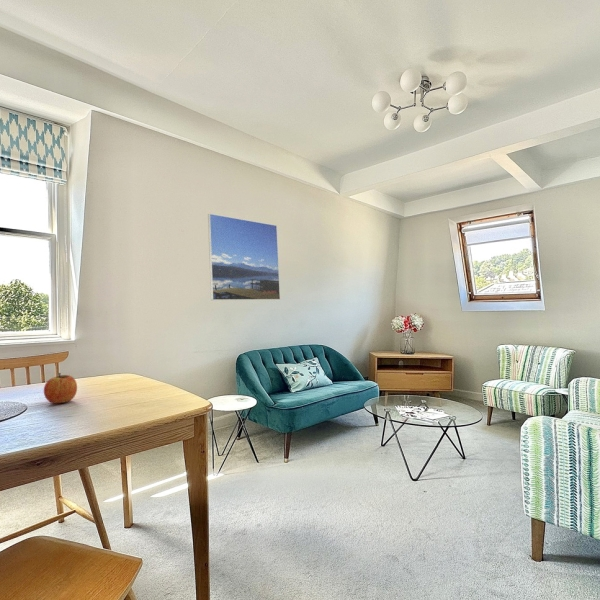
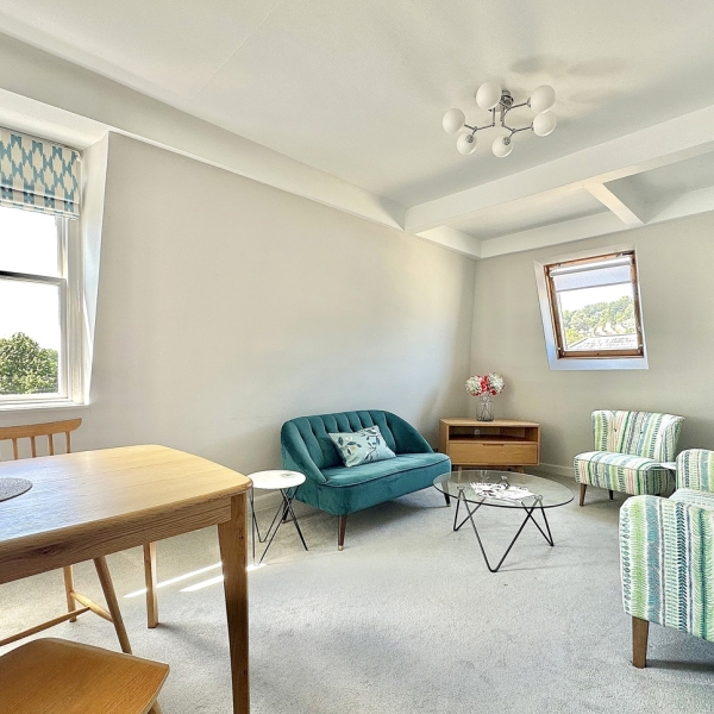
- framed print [207,213,281,301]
- apple [43,372,78,404]
